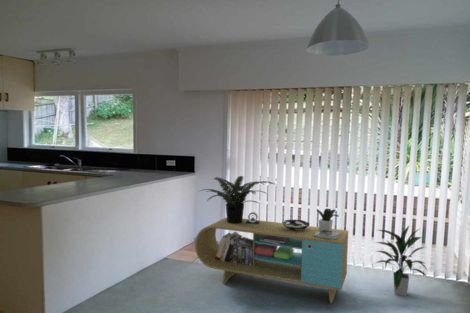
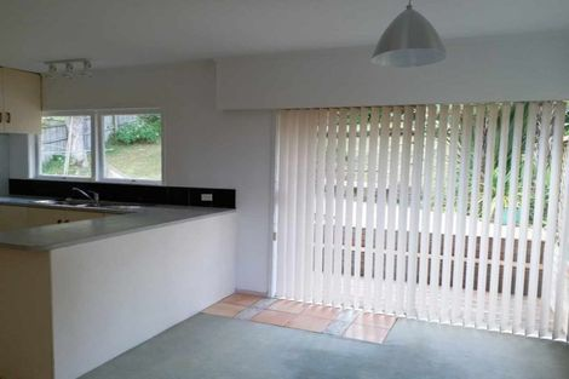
- indoor plant [374,225,428,297]
- media console [194,175,349,305]
